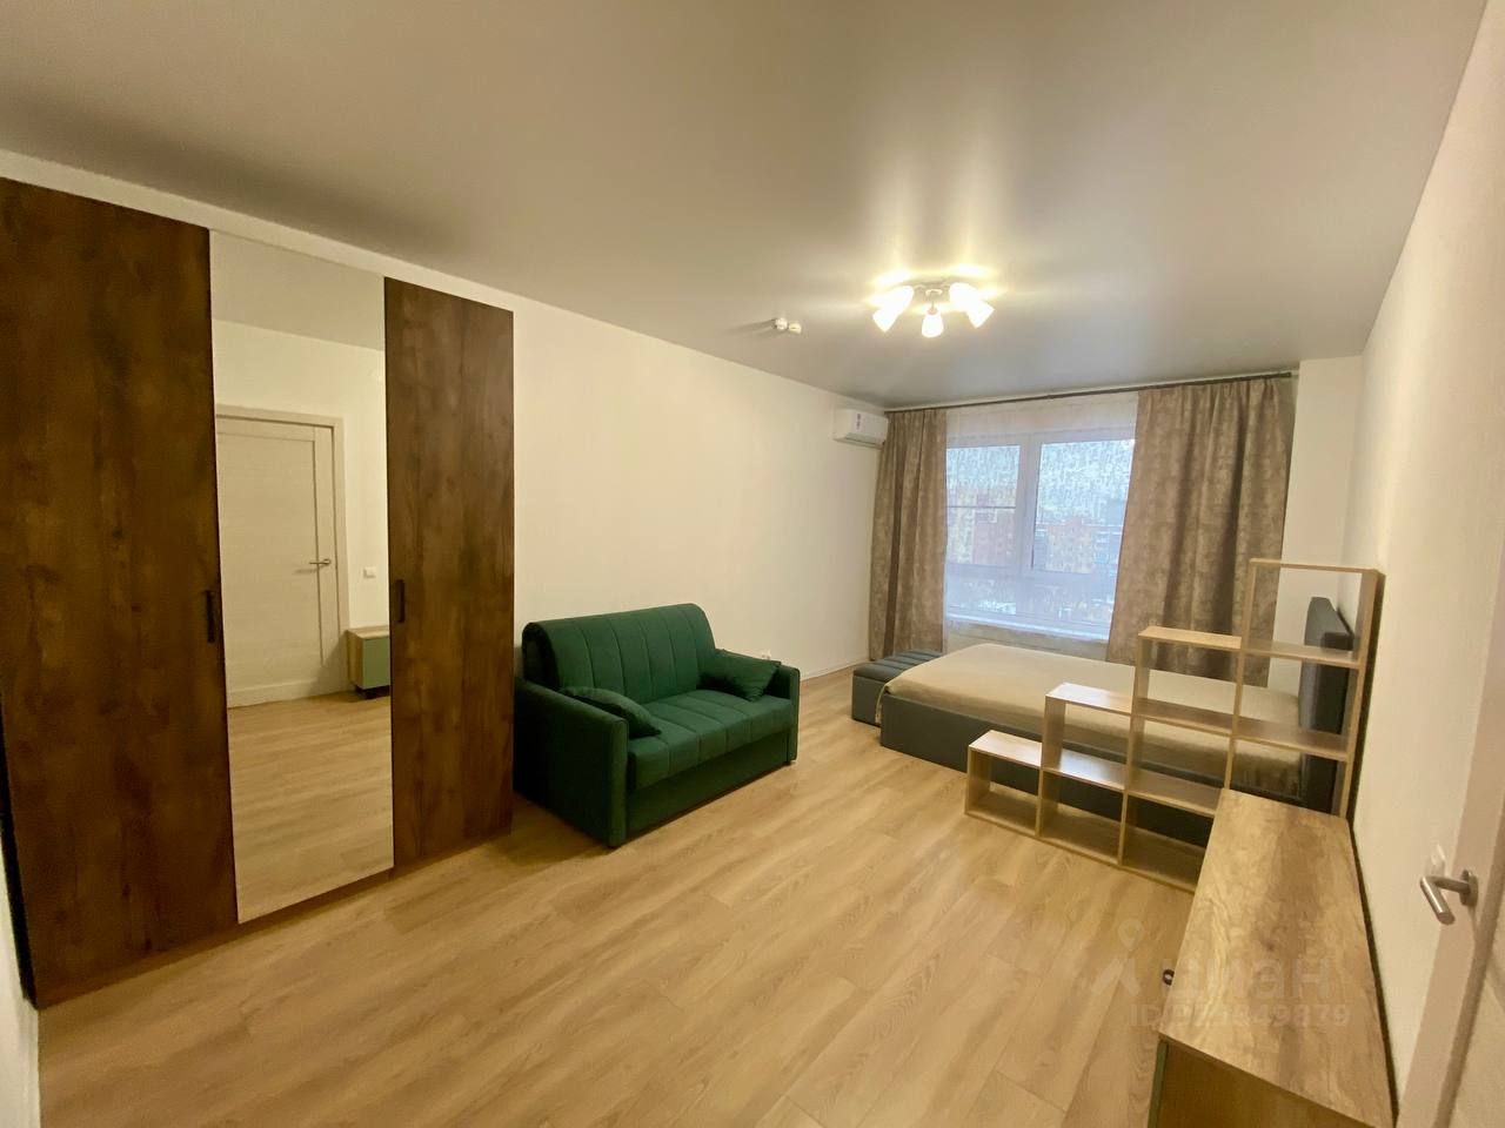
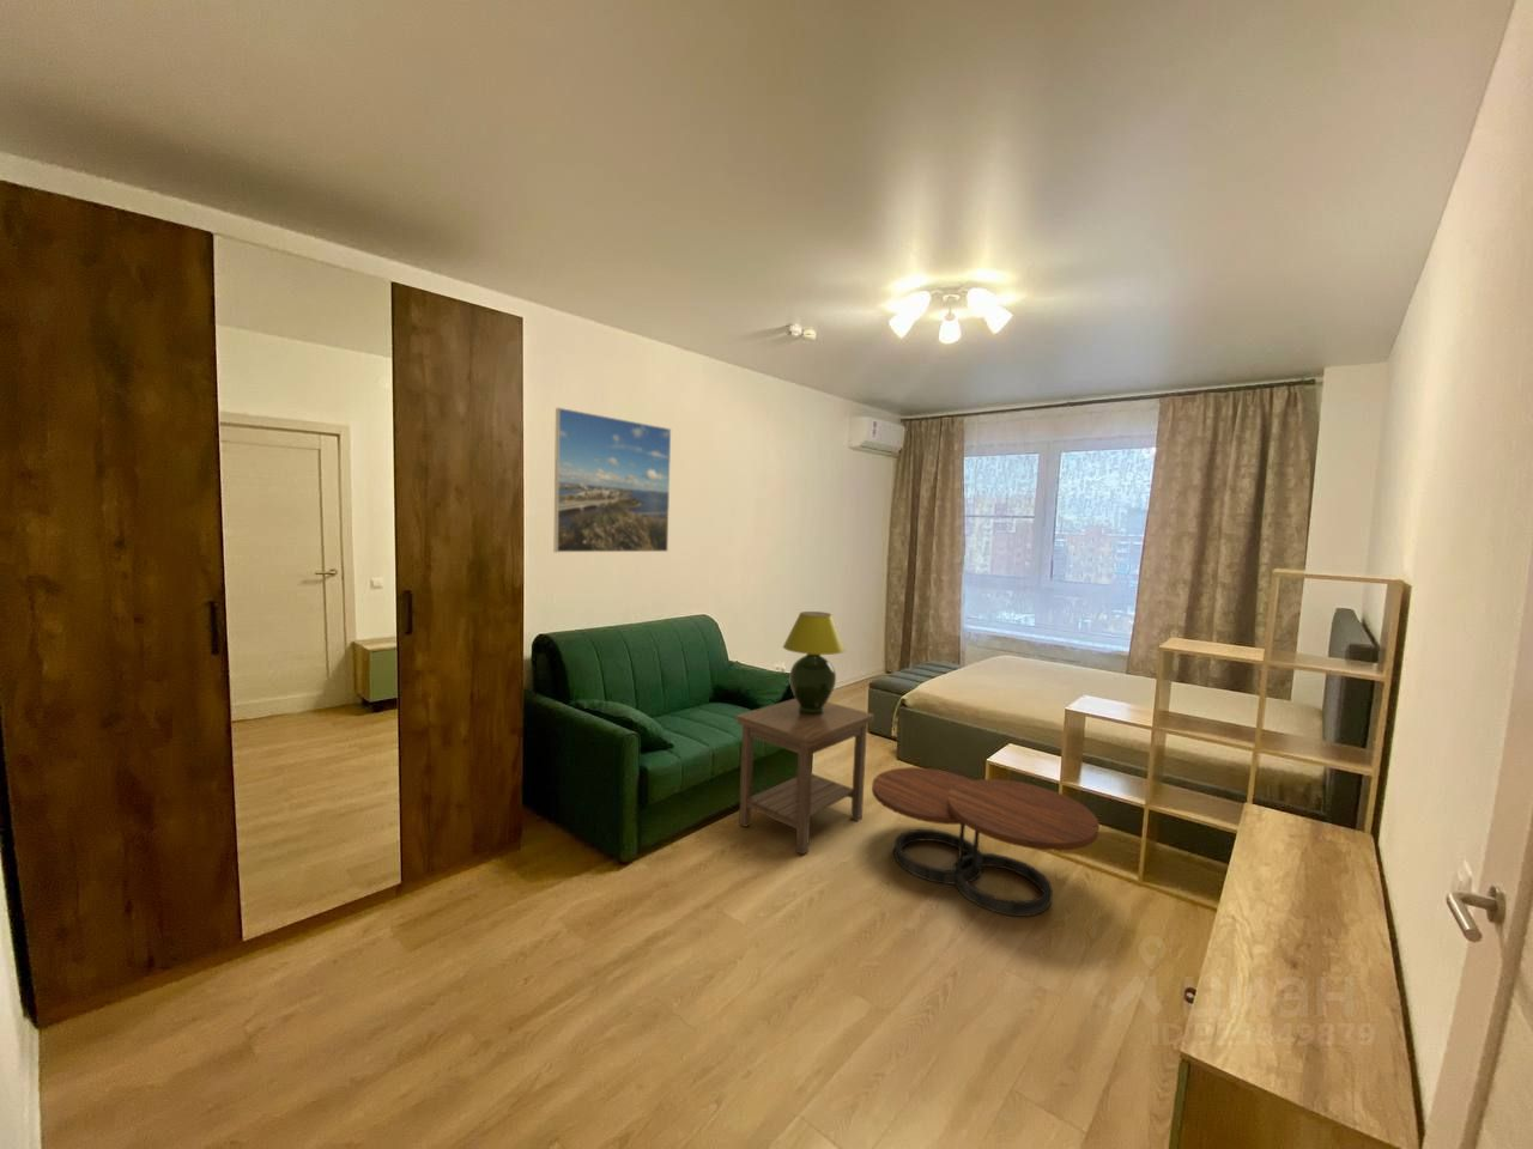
+ side table [735,698,874,856]
+ coffee table [870,766,1101,918]
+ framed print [553,407,672,553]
+ table lamp [782,611,846,715]
